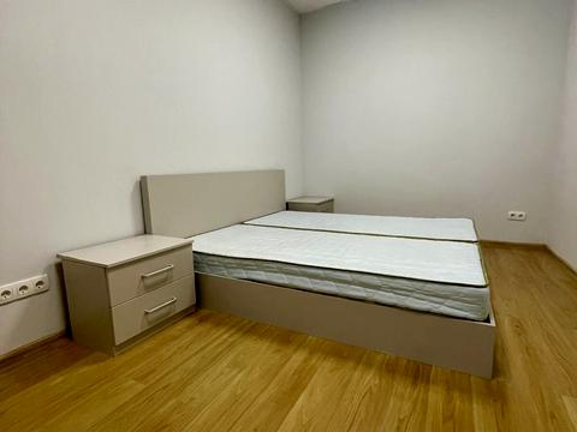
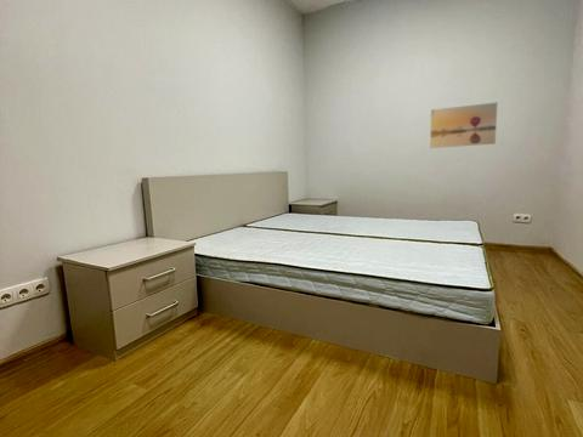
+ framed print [429,101,499,149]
